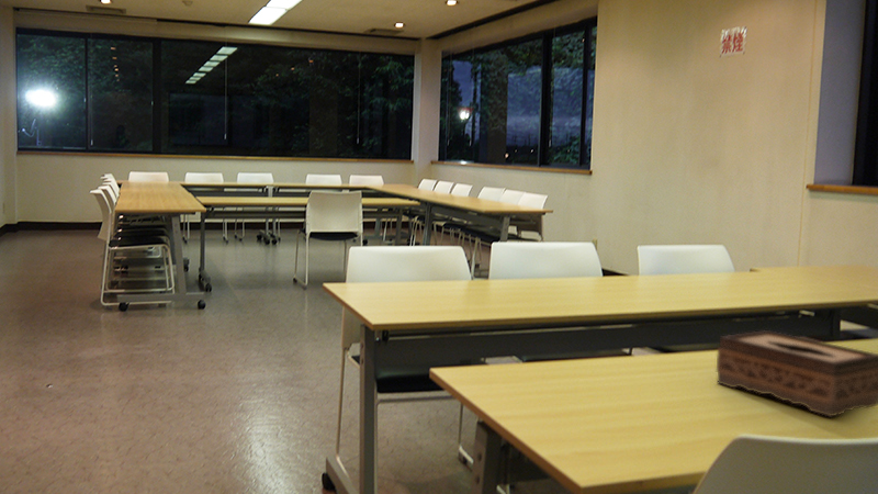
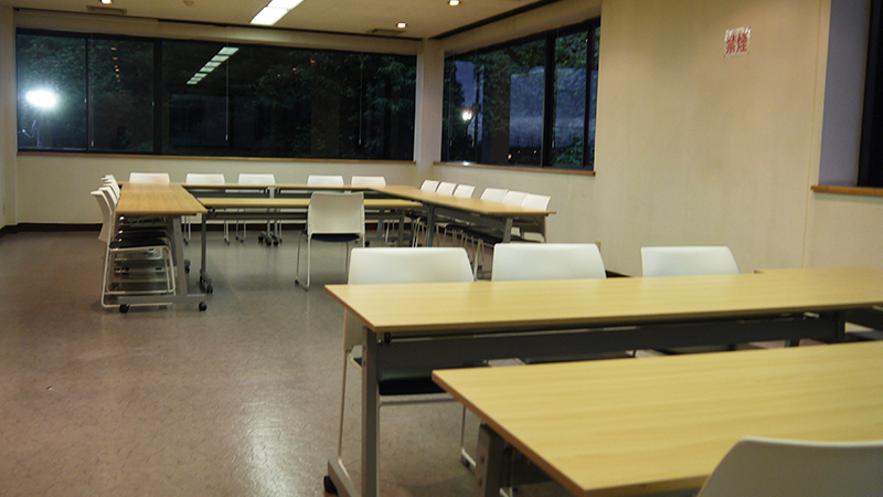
- tissue box [716,329,878,418]
